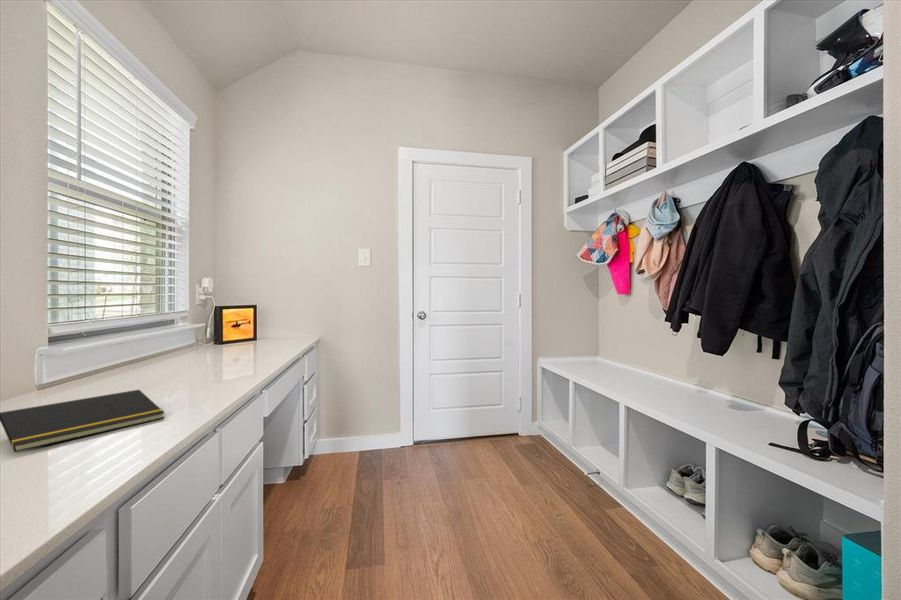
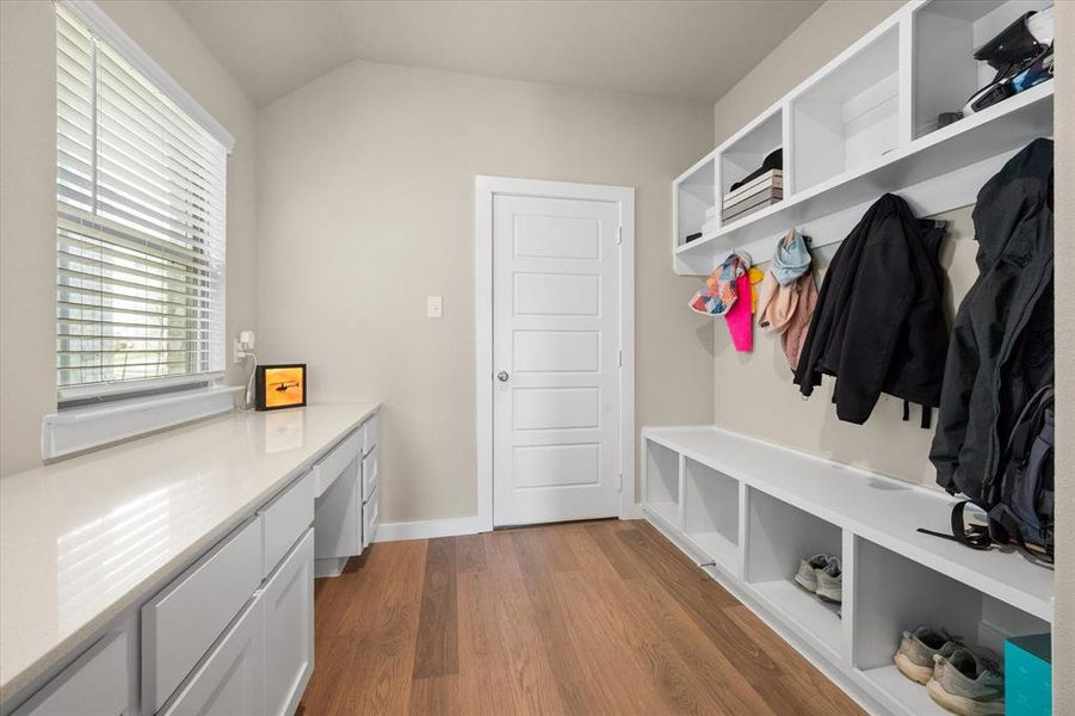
- notepad [0,389,166,453]
